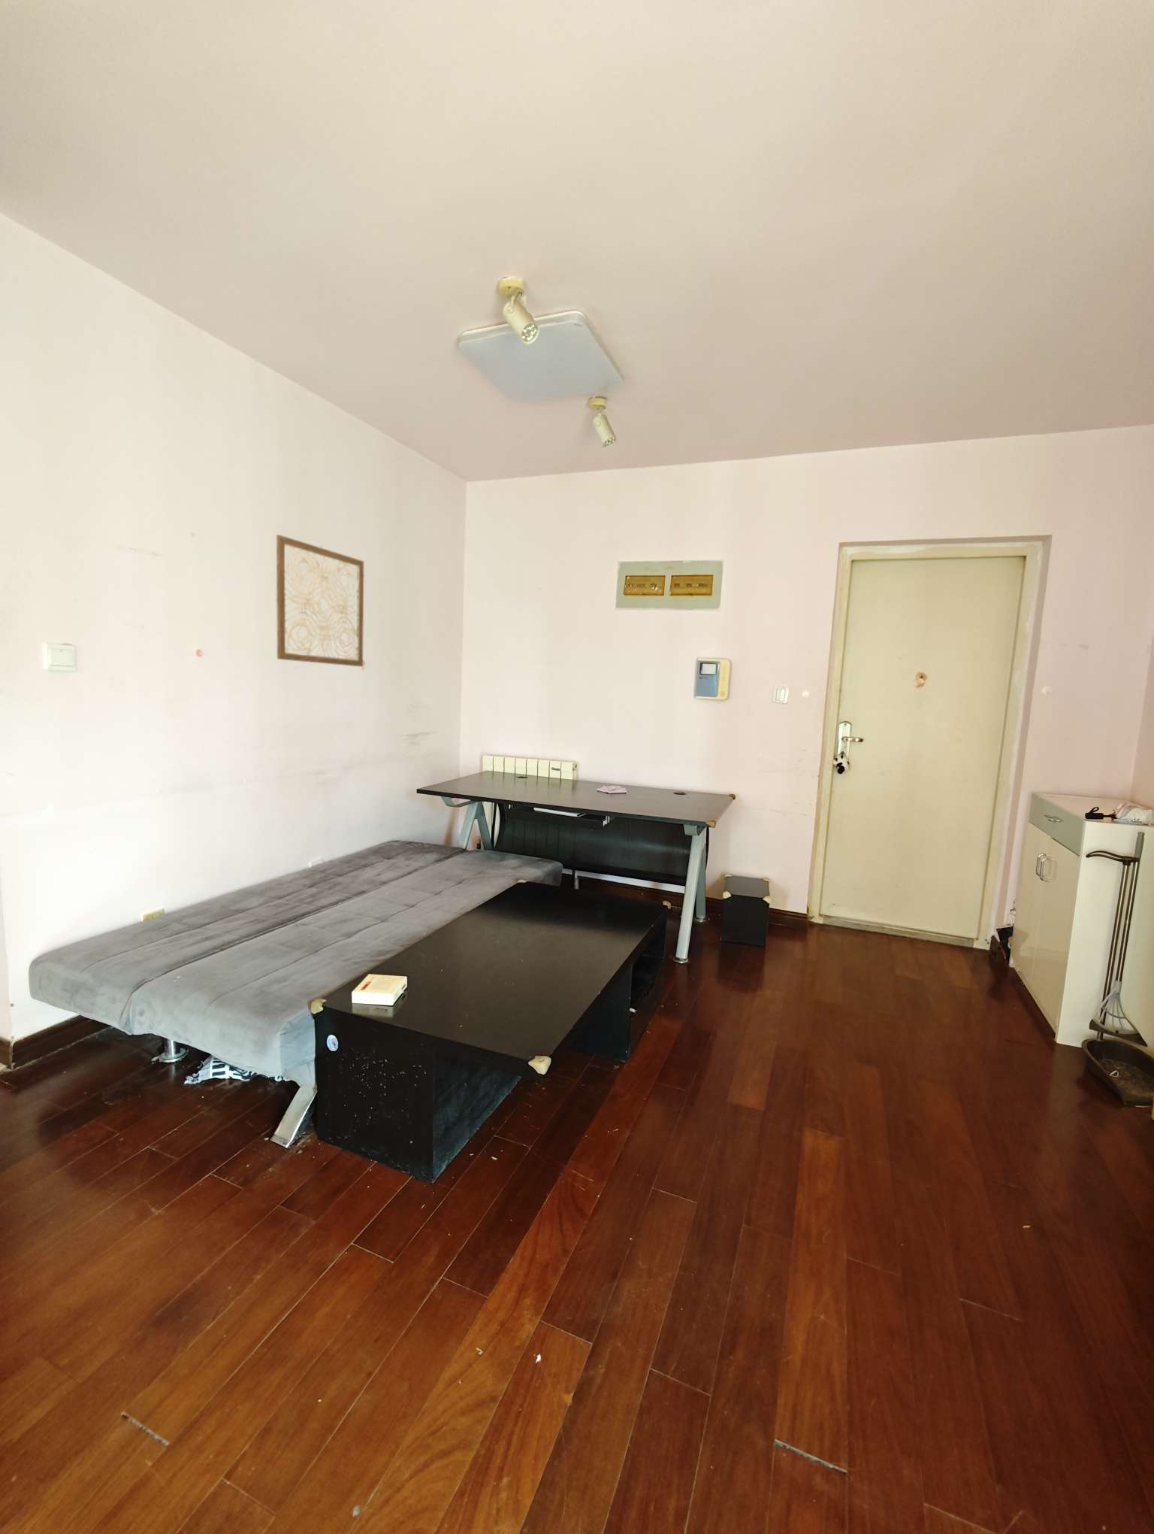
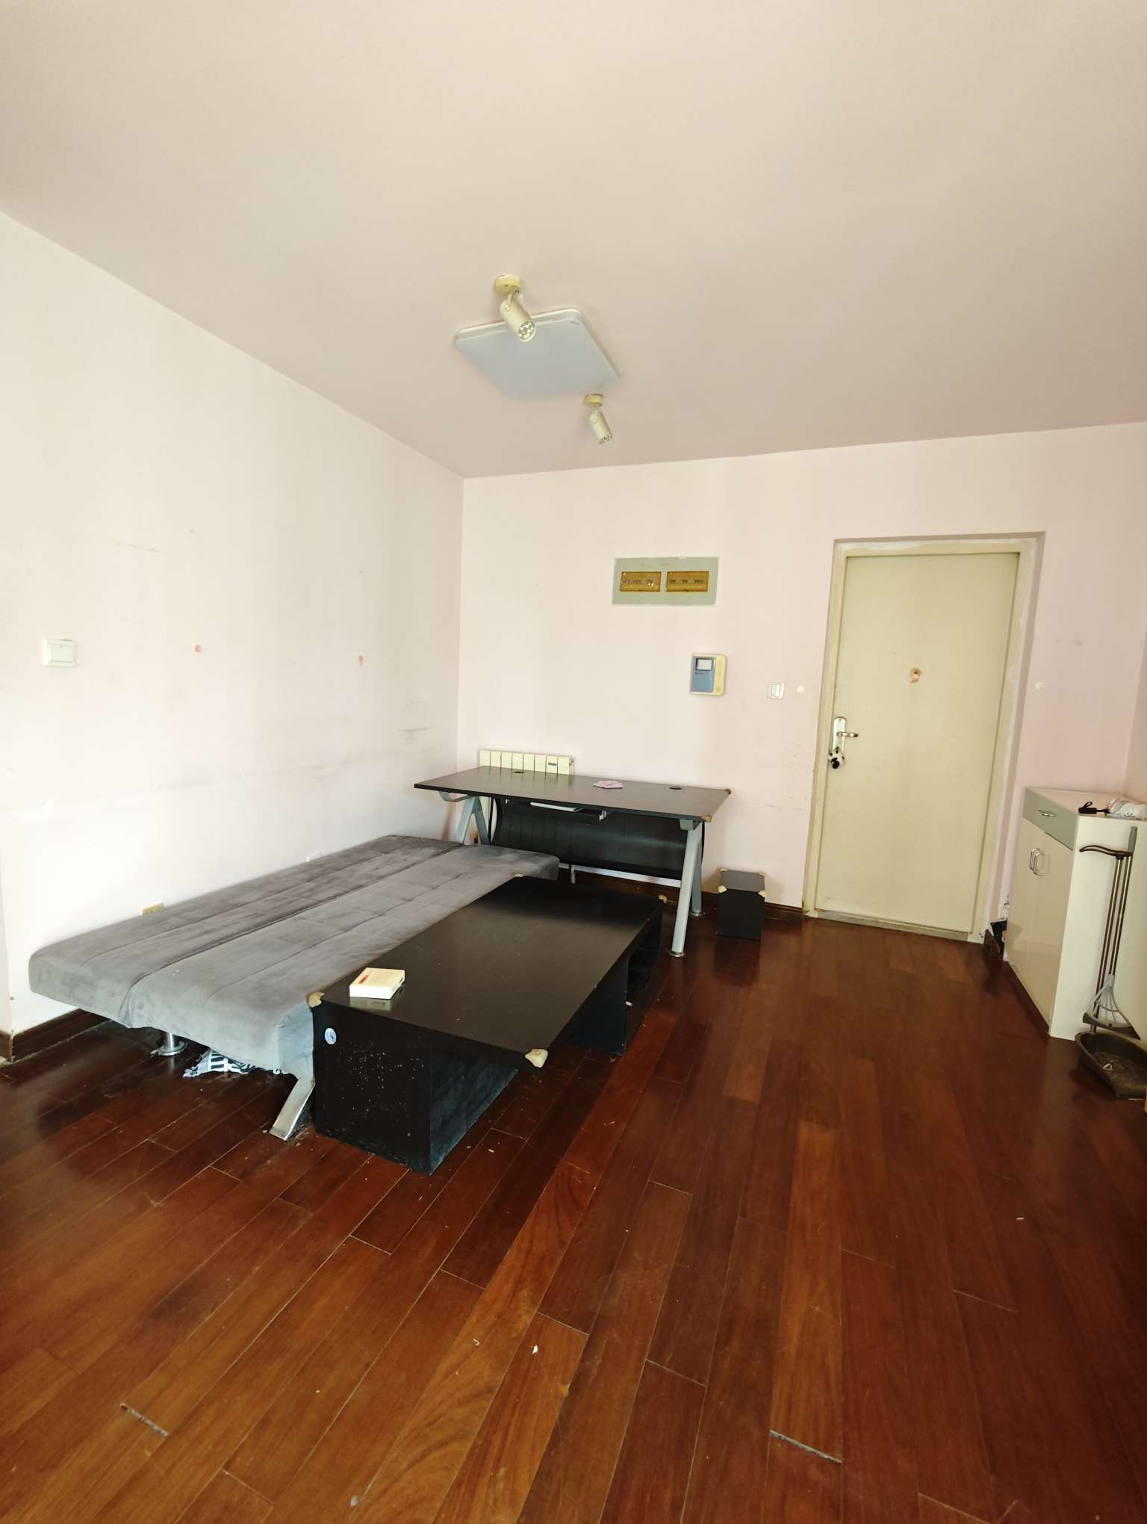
- wall art [275,534,365,668]
